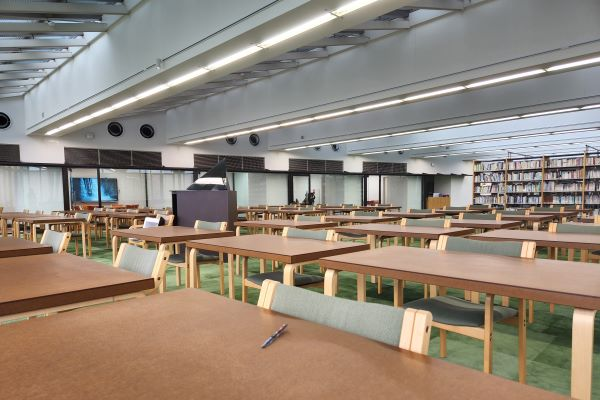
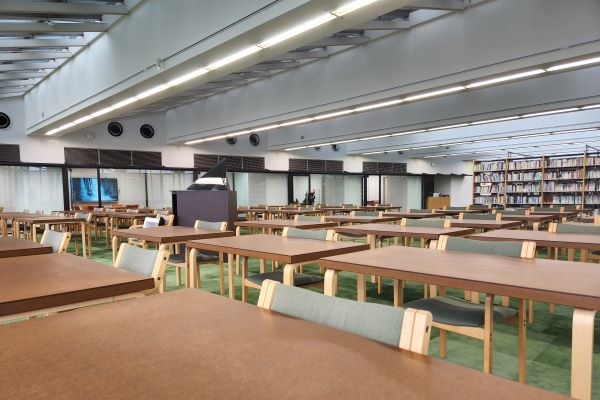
- pen [262,323,289,348]
